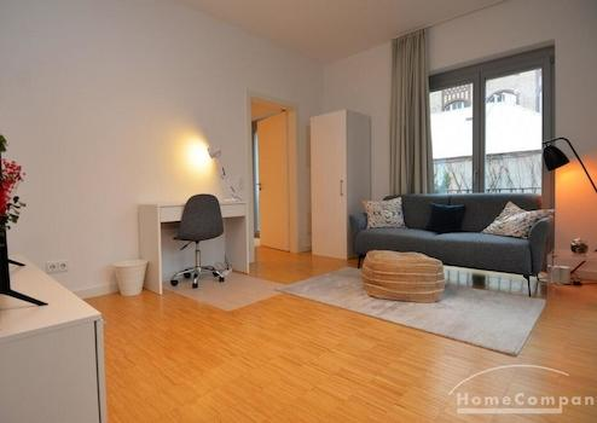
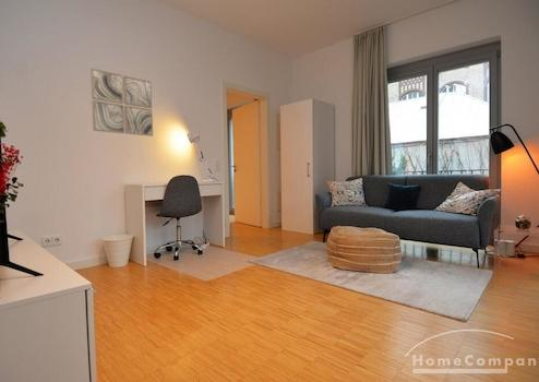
+ wall art [89,67,154,138]
